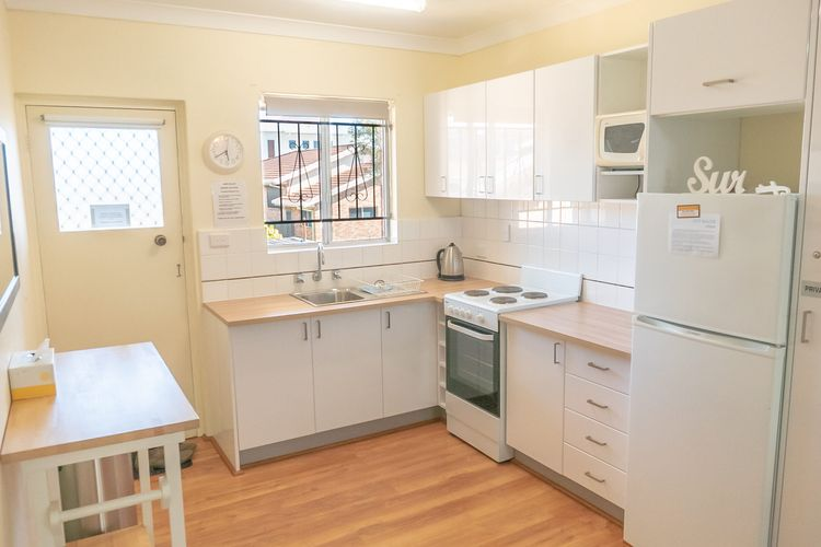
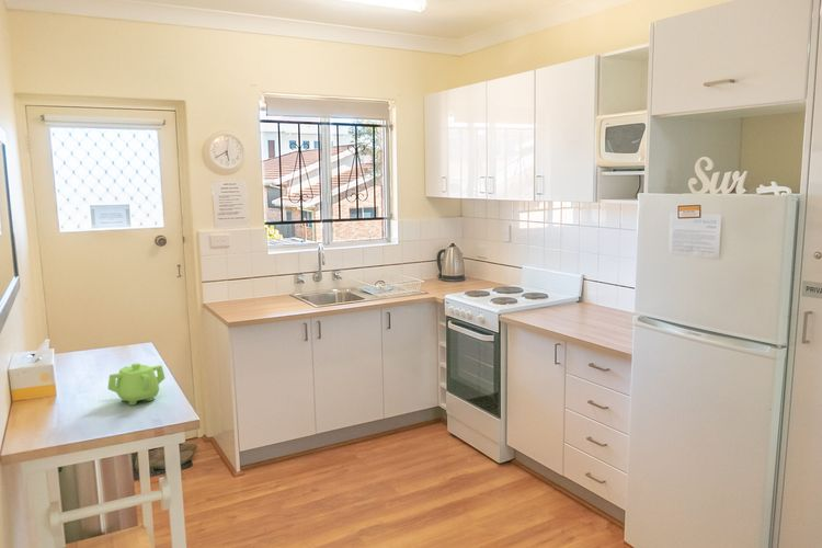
+ teapot [106,362,165,407]
